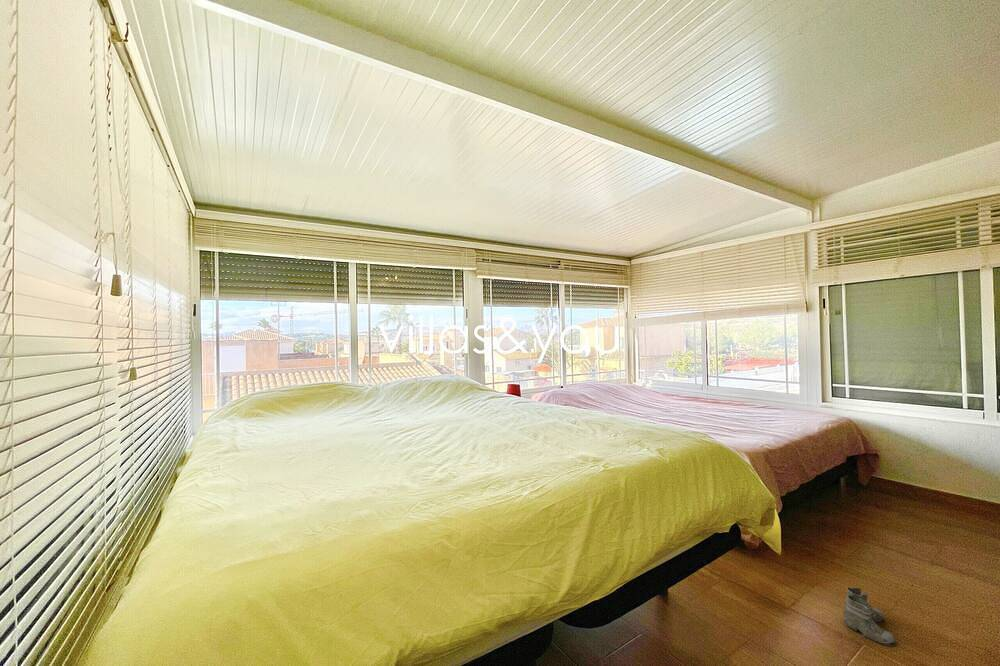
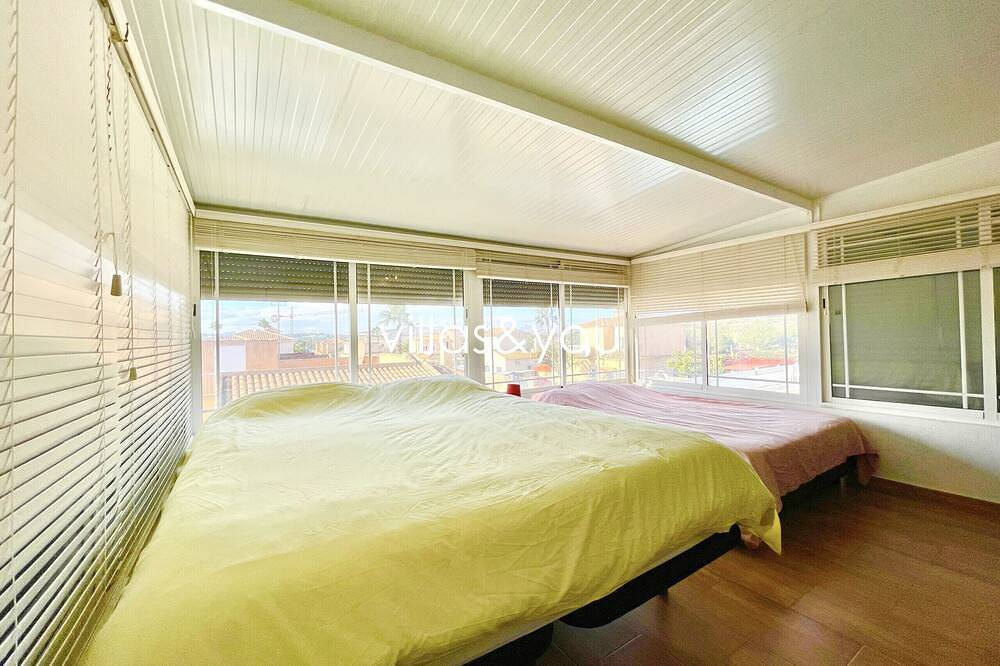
- boots [843,586,897,647]
